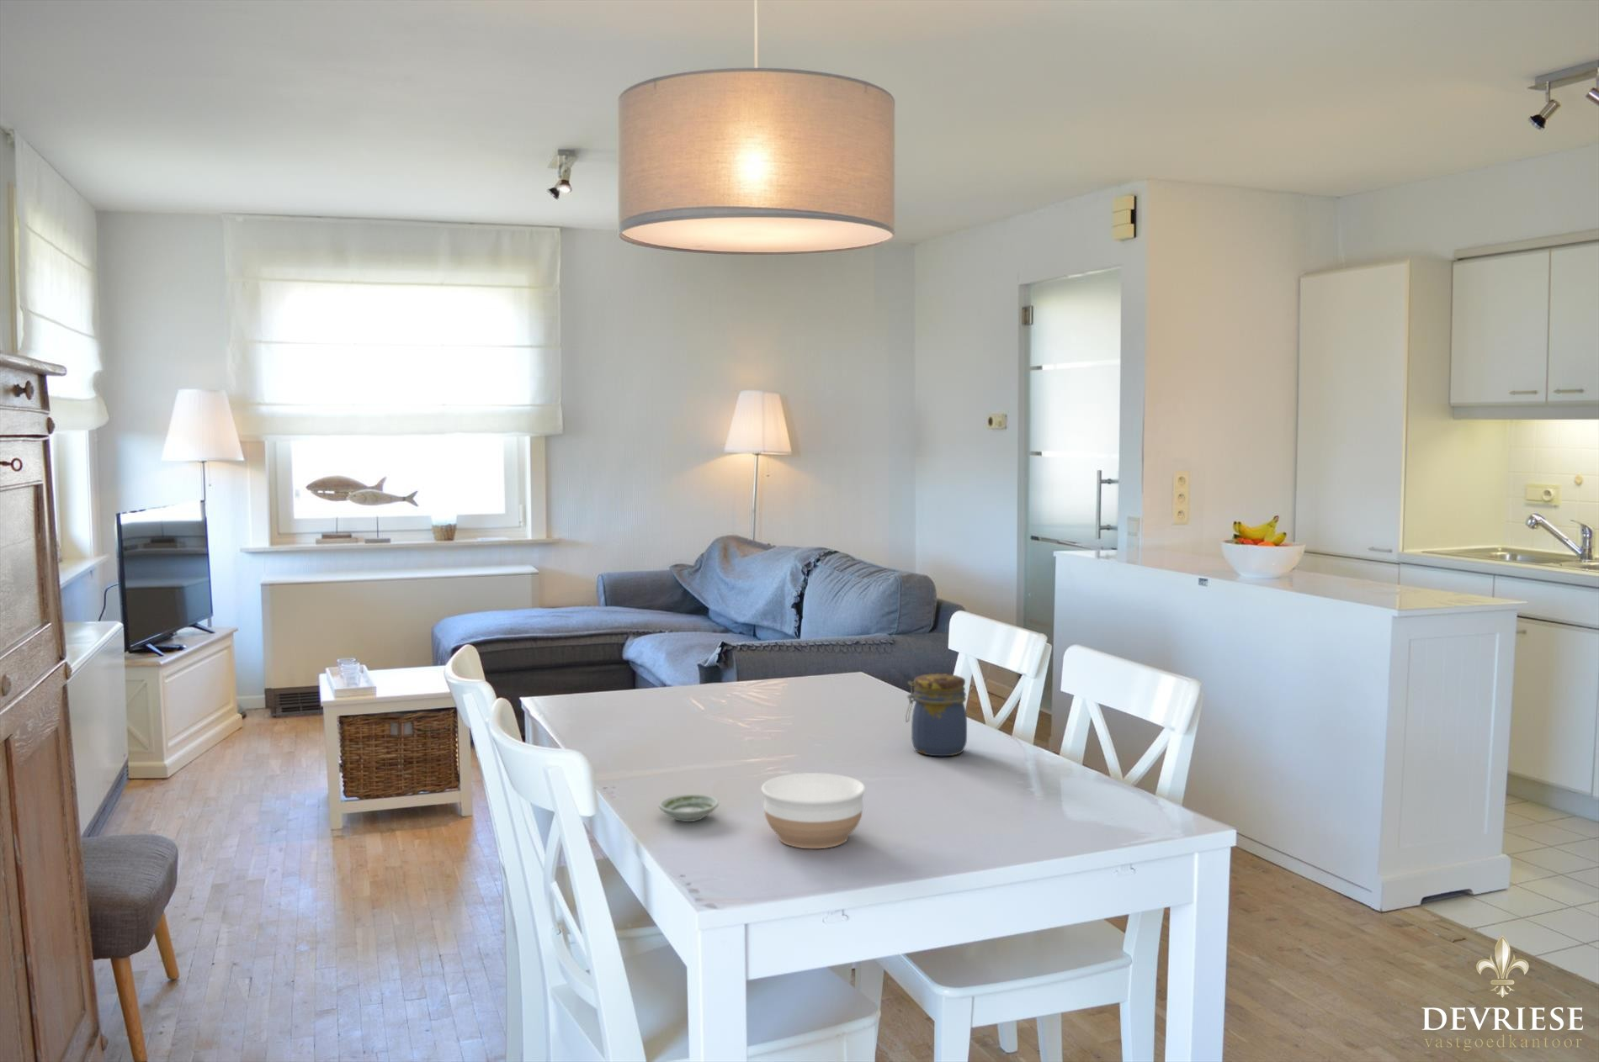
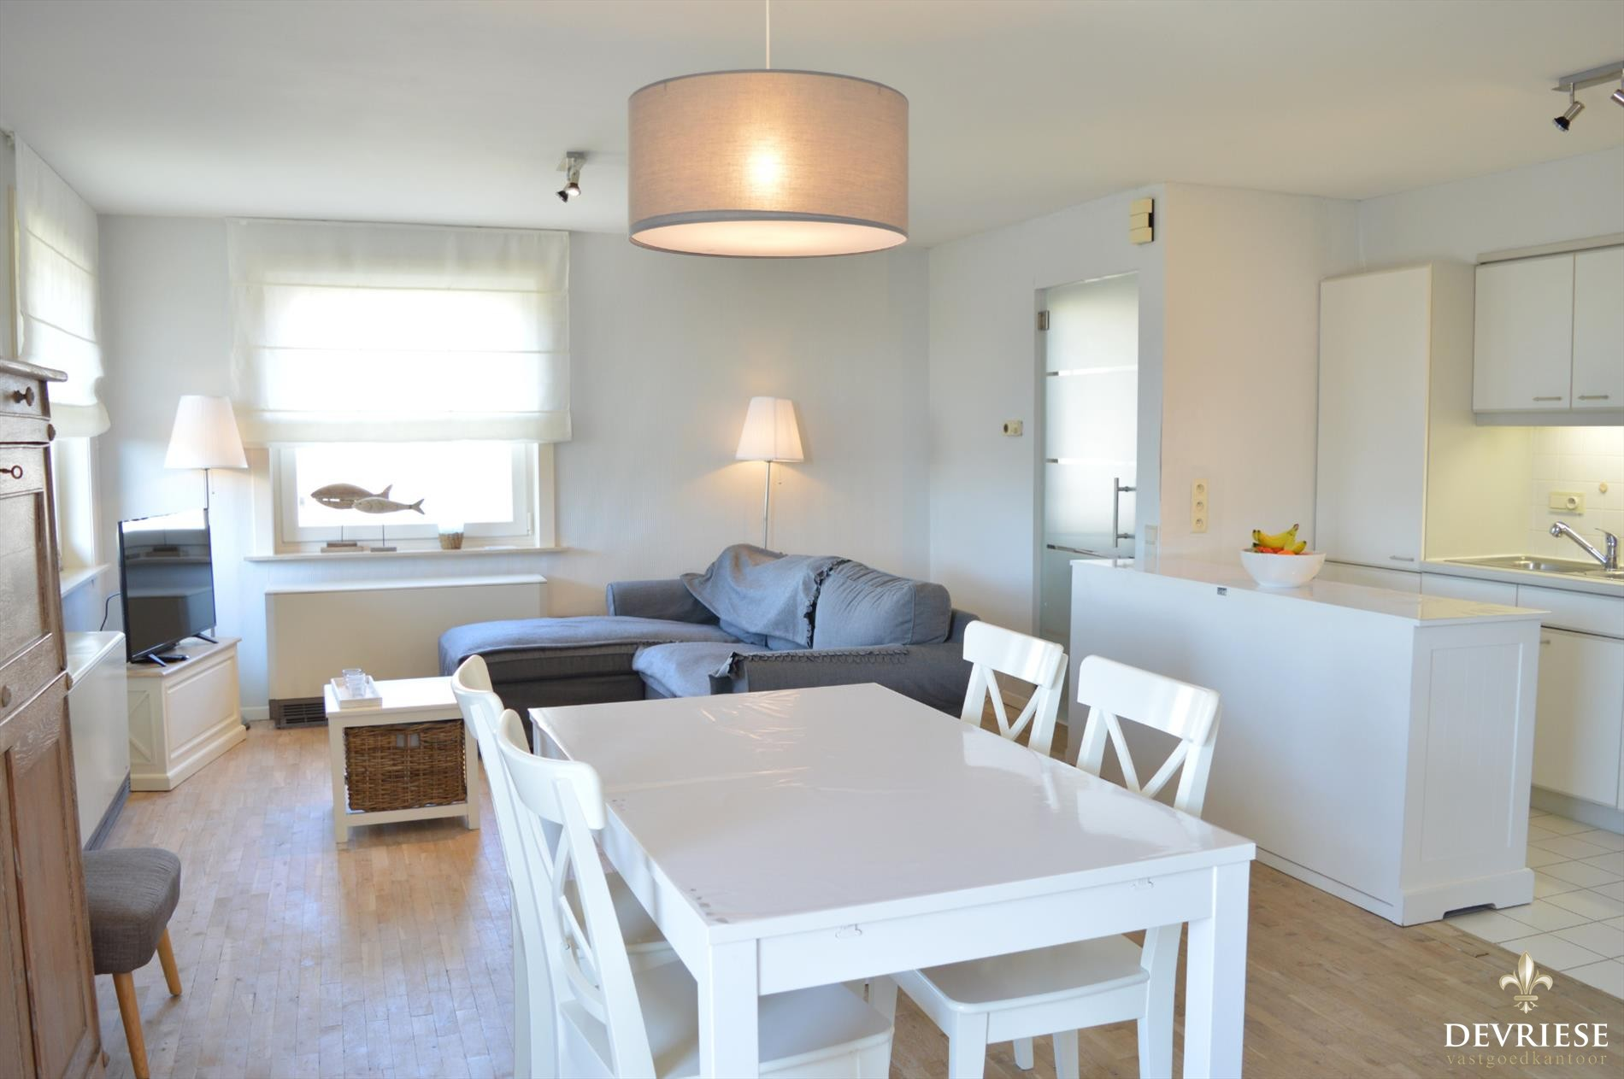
- saucer [658,794,720,823]
- bowl [760,772,867,850]
- jar [905,673,968,756]
